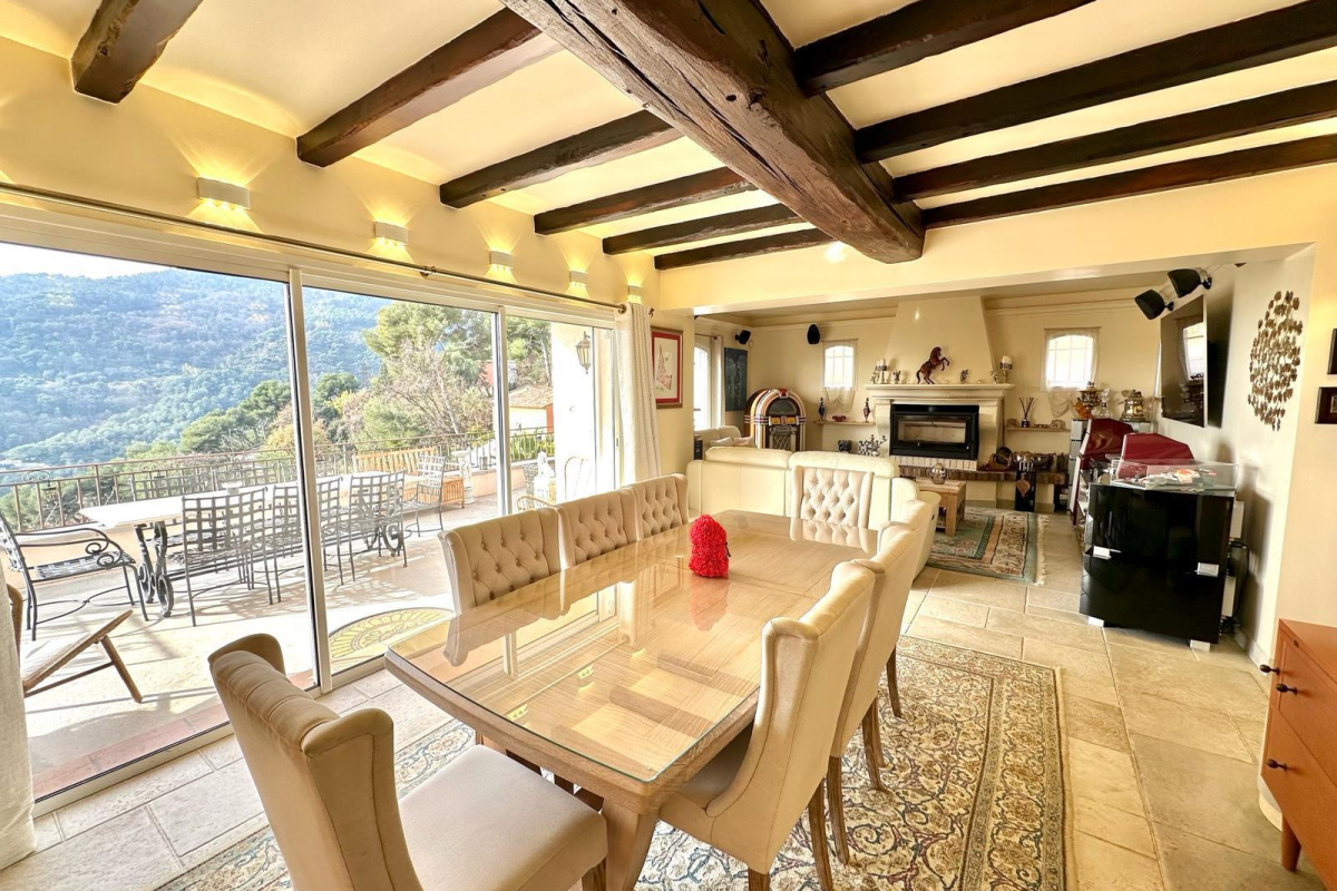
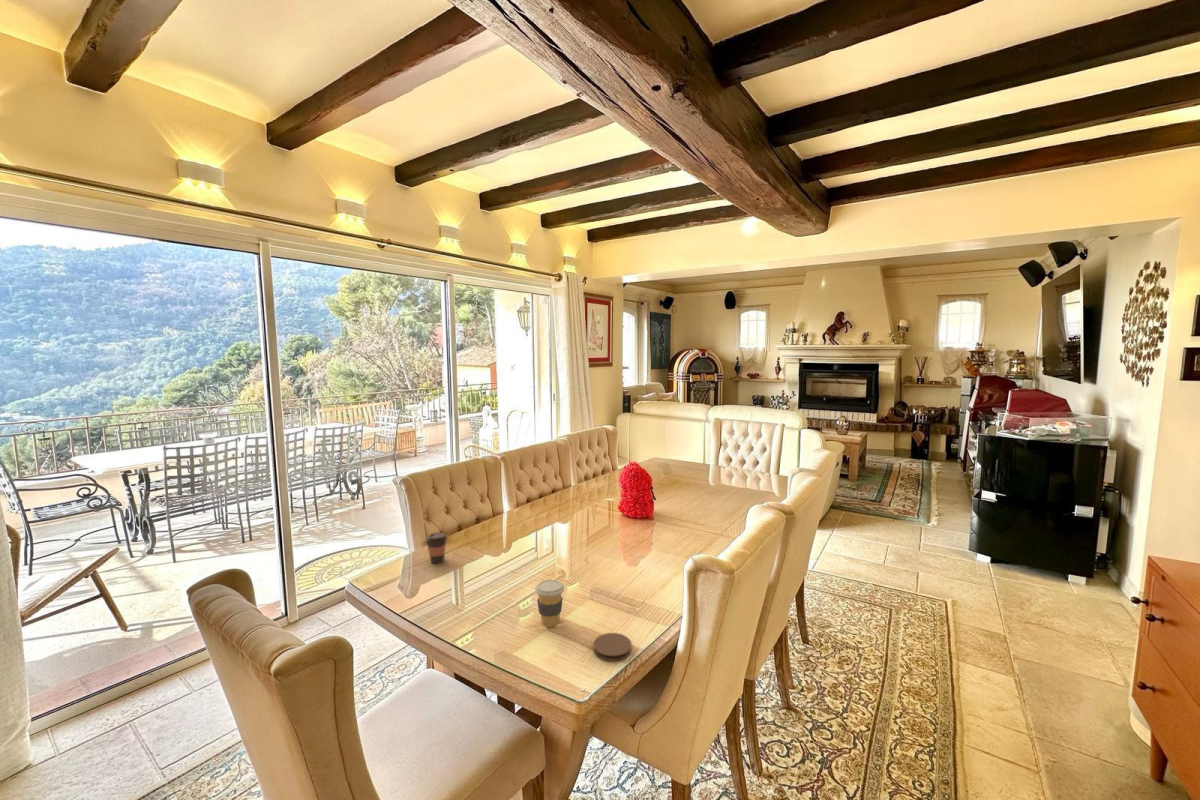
+ coffee cup [424,531,449,565]
+ coaster [592,632,633,662]
+ coffee cup [534,579,565,628]
